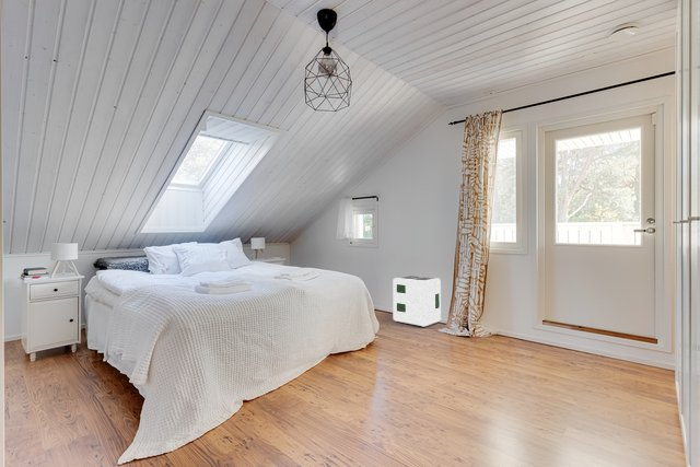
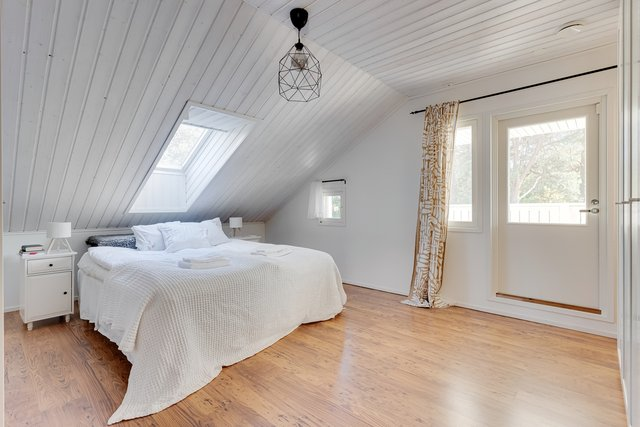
- air purifier [392,275,442,328]
